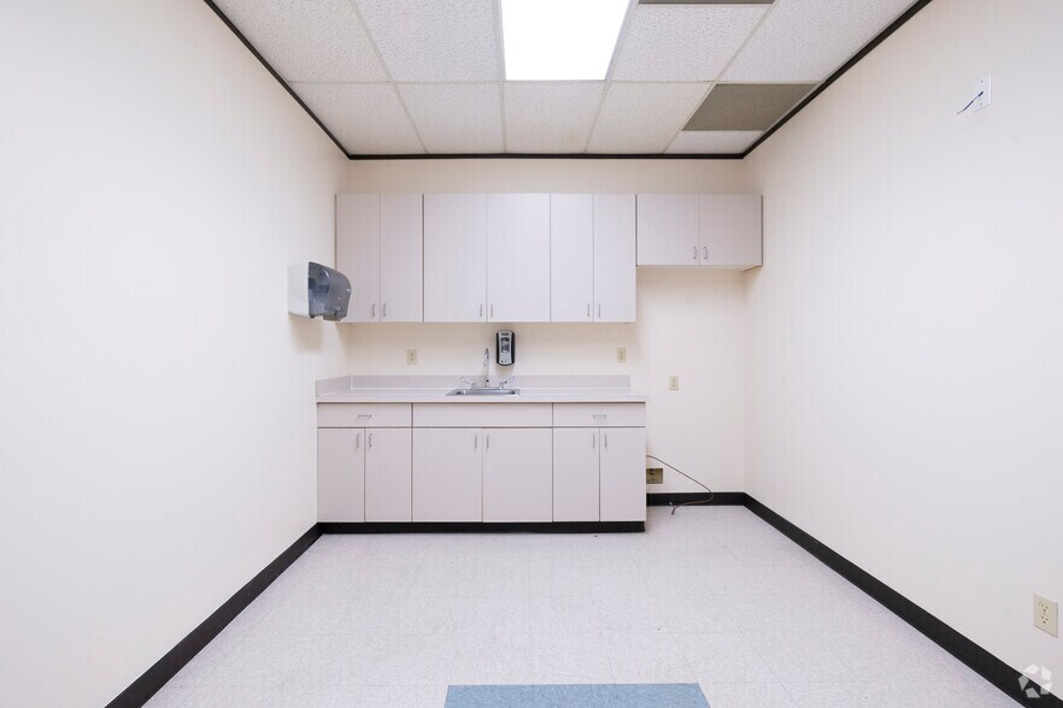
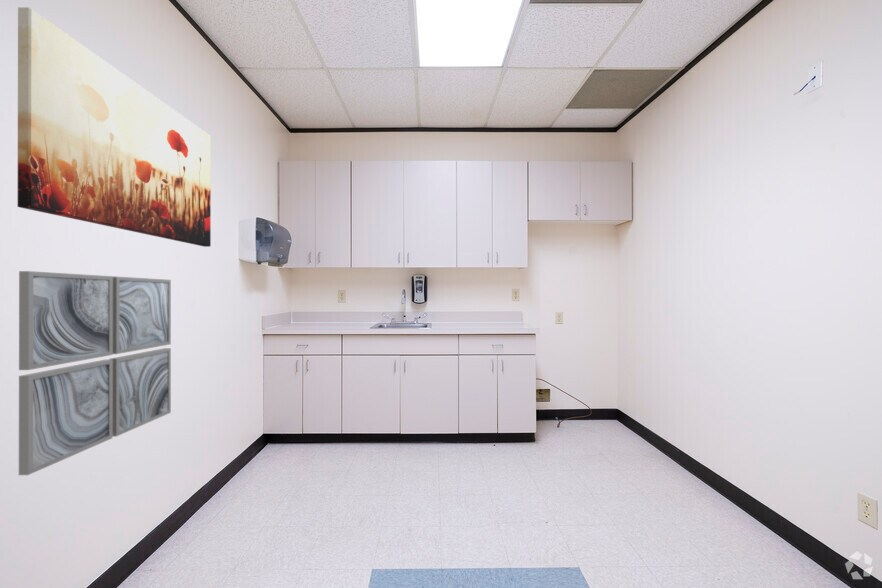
+ wall art [18,270,172,476]
+ wall art [17,6,212,248]
